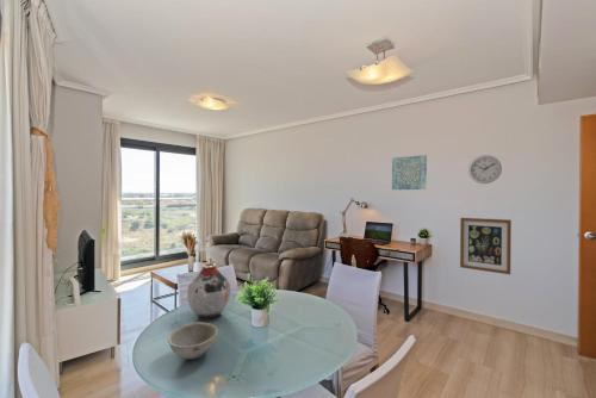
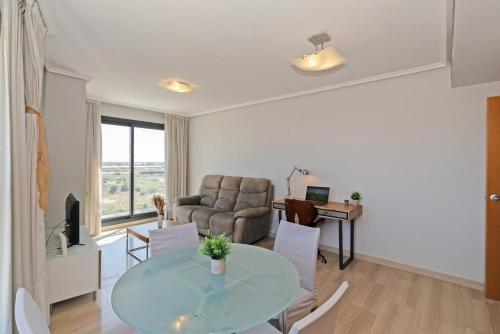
- wall clock [467,154,503,185]
- wall art [459,217,513,275]
- vase [186,263,231,319]
- wall art [391,154,428,191]
- bowl [167,321,219,360]
